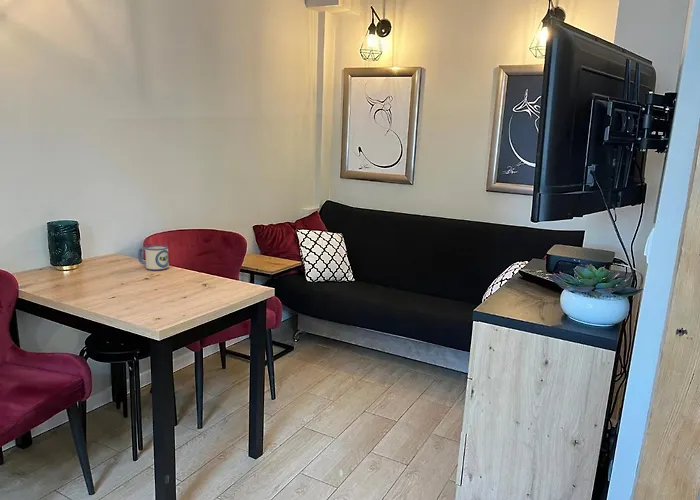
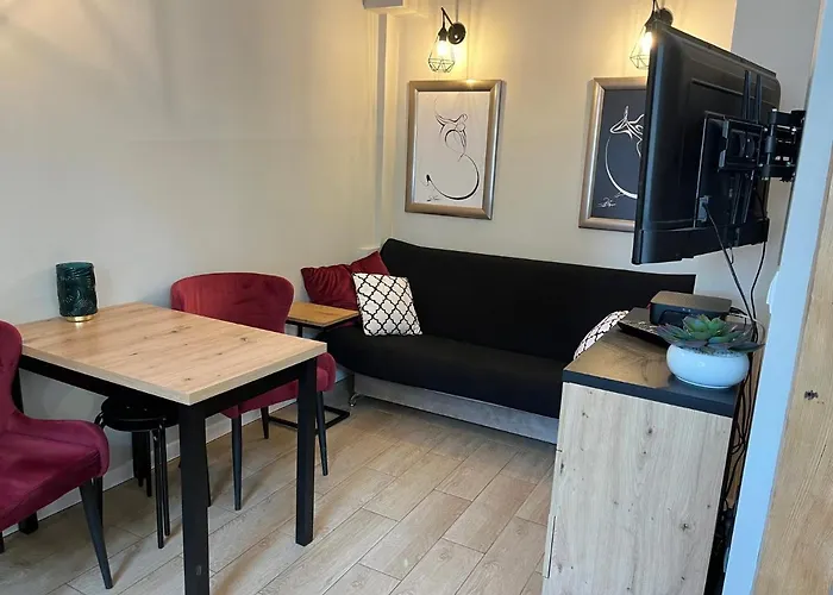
- mug [137,244,170,272]
